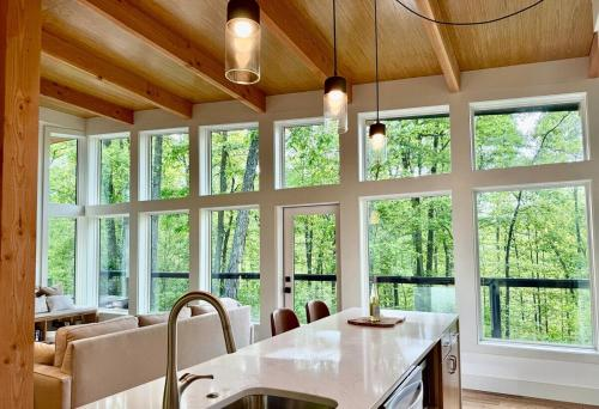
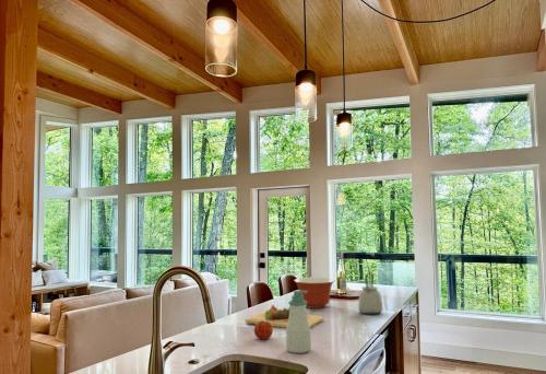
+ kettle [357,271,383,315]
+ cutting board [244,304,324,329]
+ soap bottle [285,290,312,354]
+ fruit [253,320,274,340]
+ mixing bowl [293,277,336,309]
